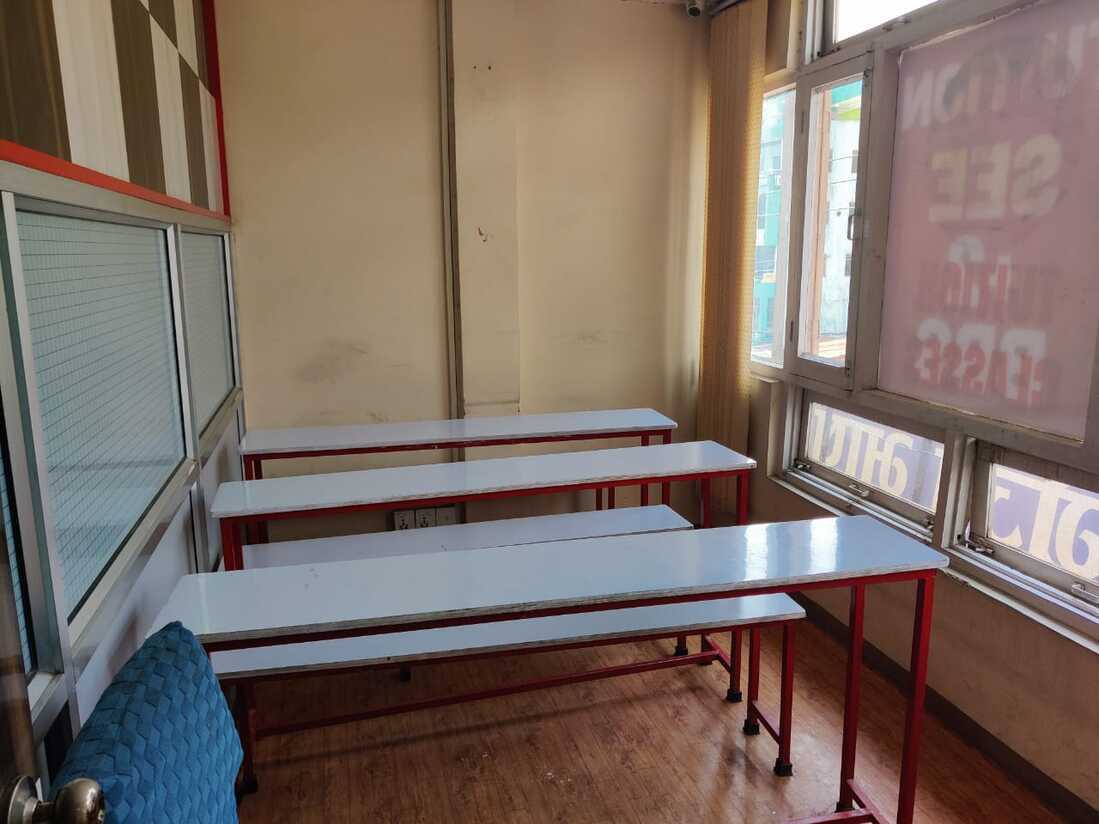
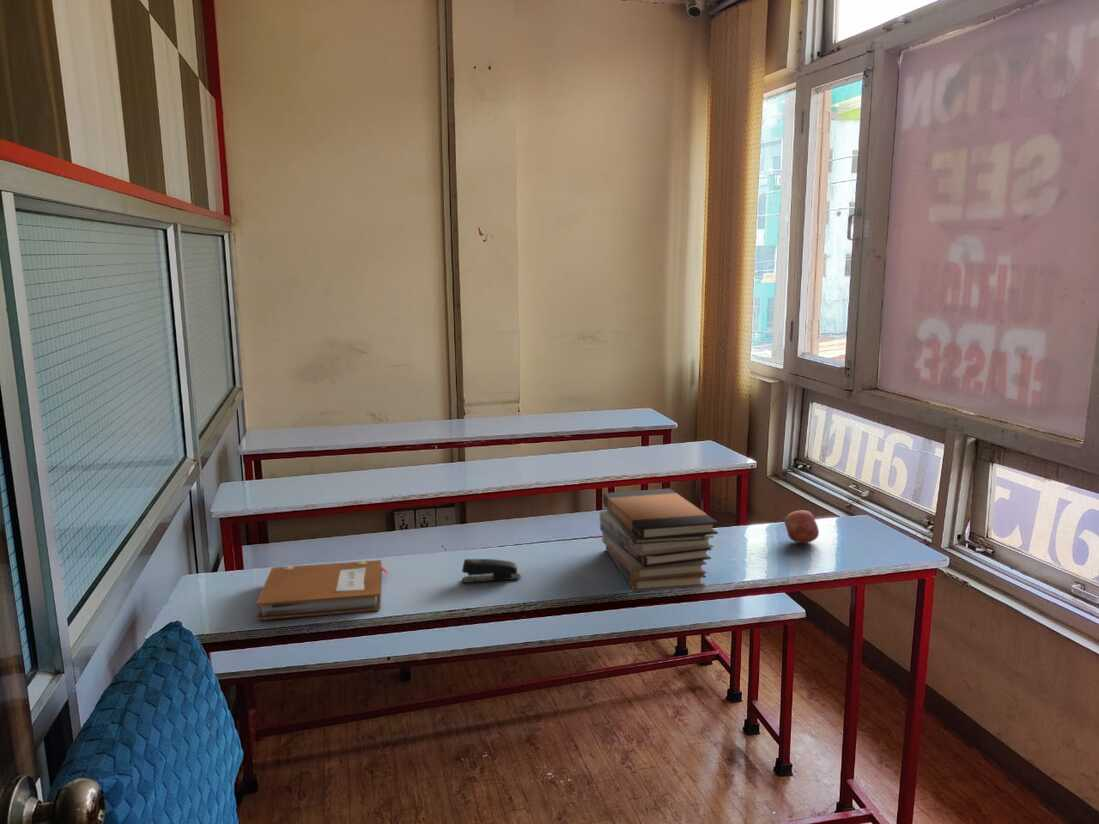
+ fruit [783,509,820,544]
+ stapler [461,558,522,584]
+ notebook [255,559,389,621]
+ book stack [599,488,719,592]
